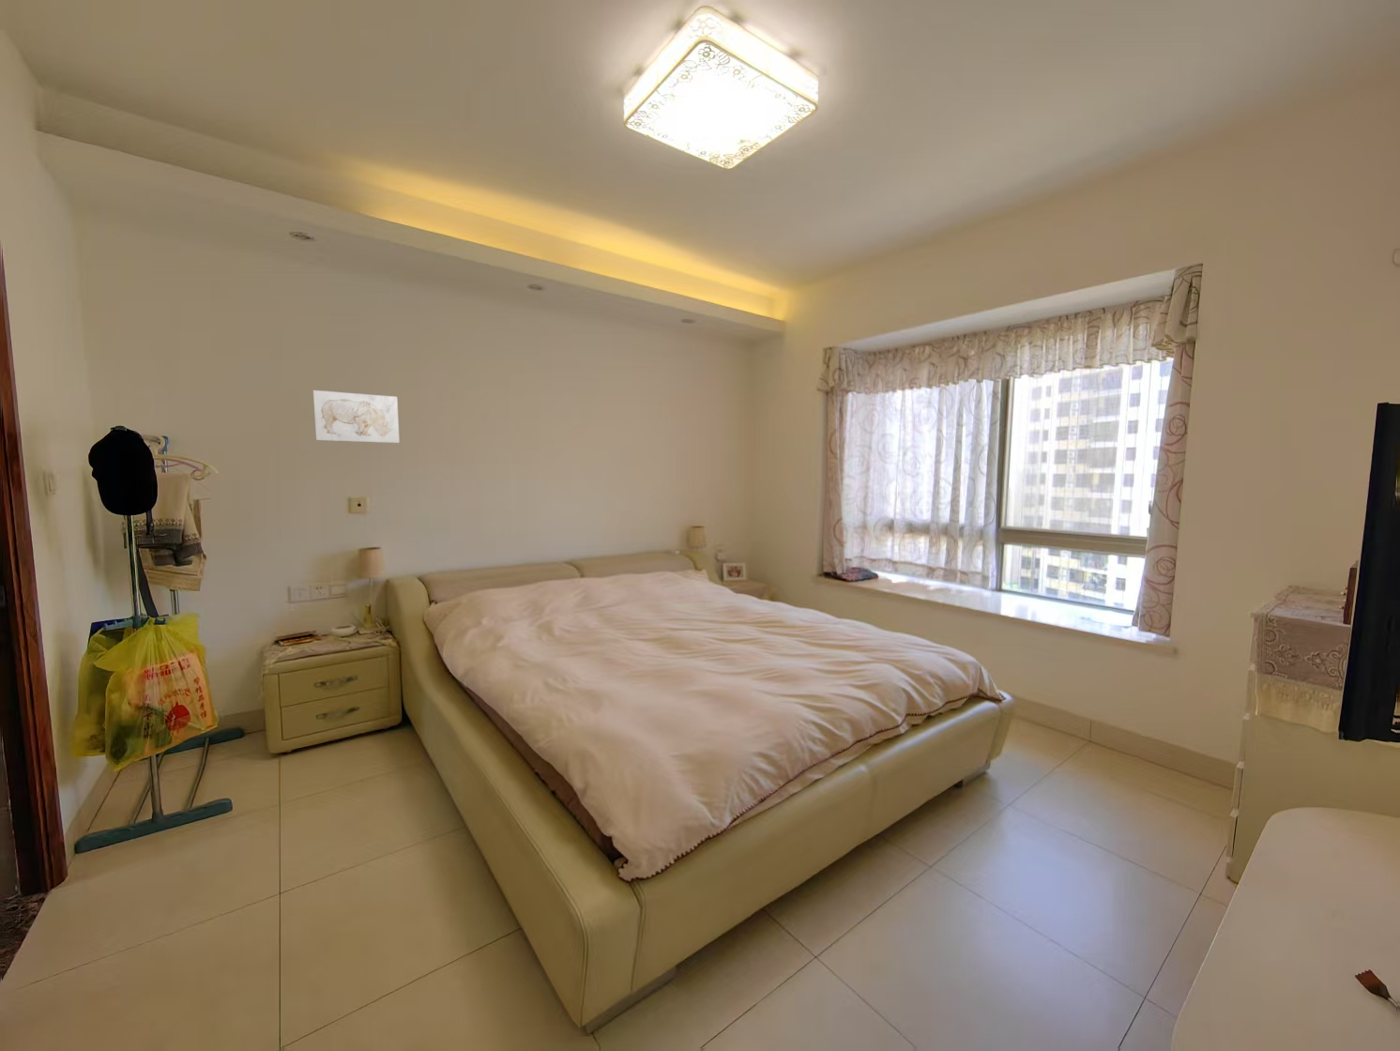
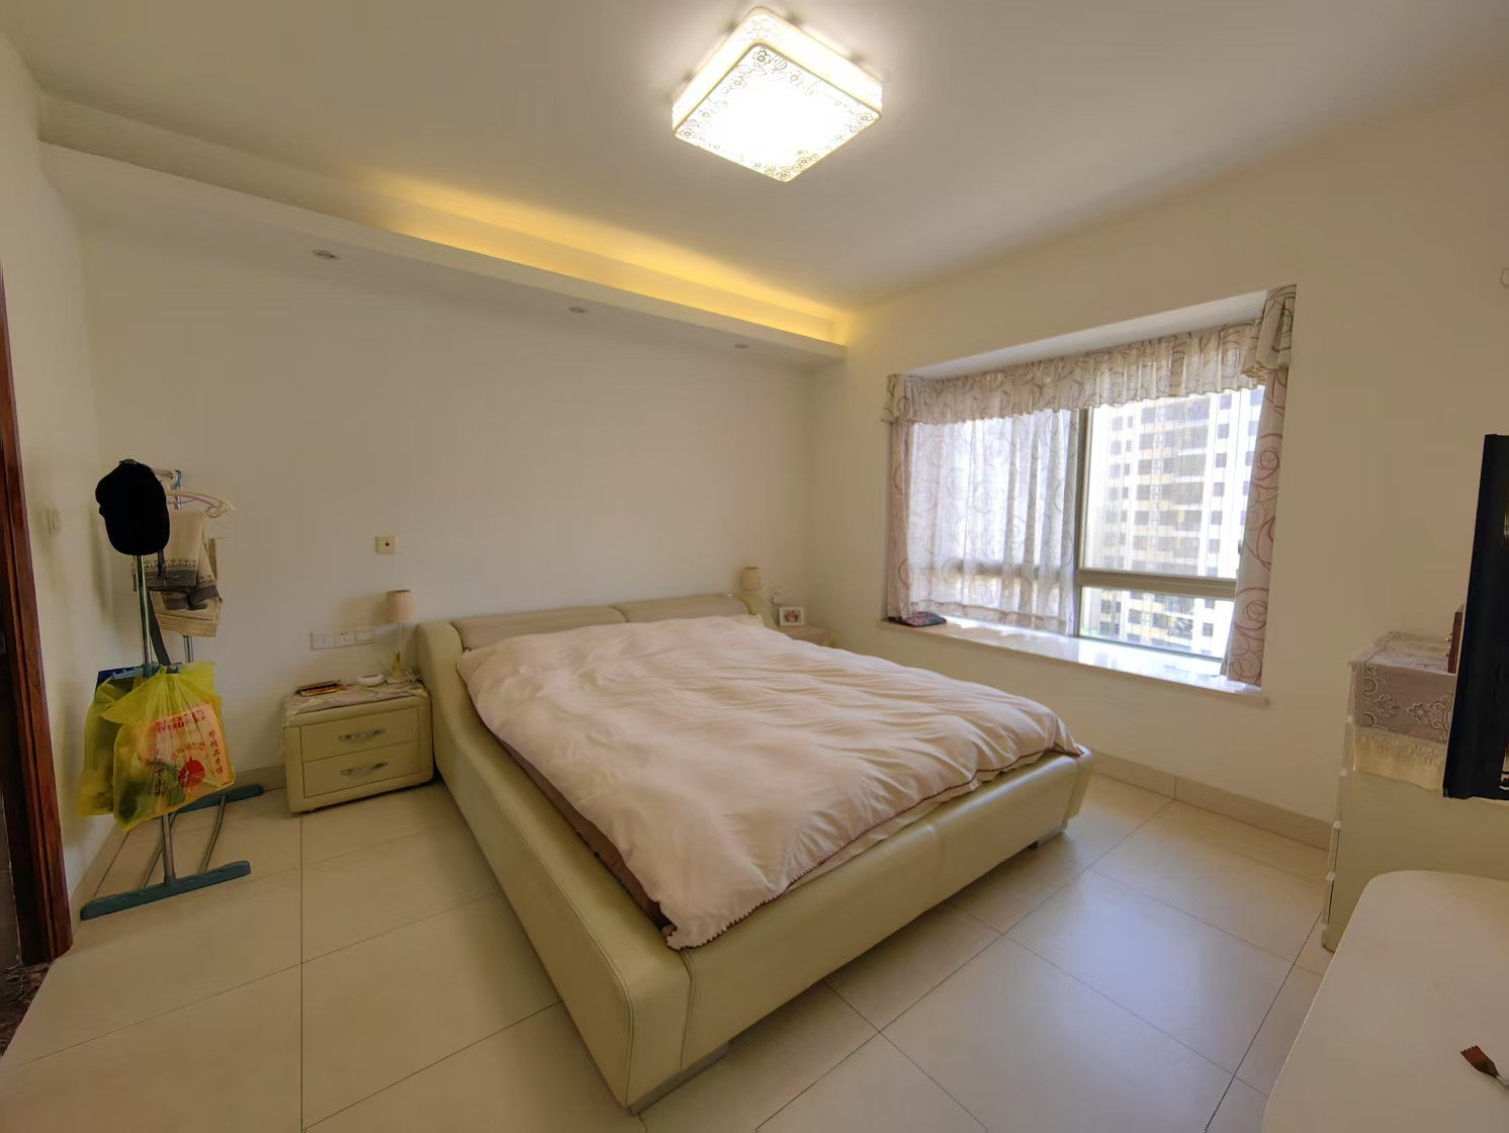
- wall art [312,390,401,444]
